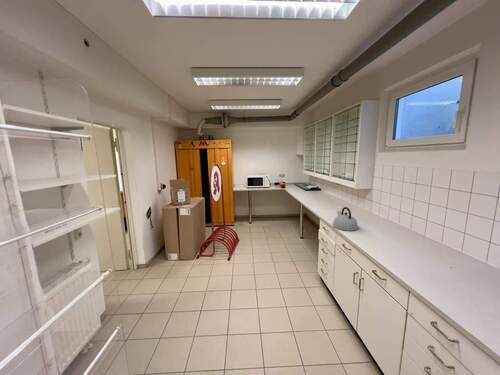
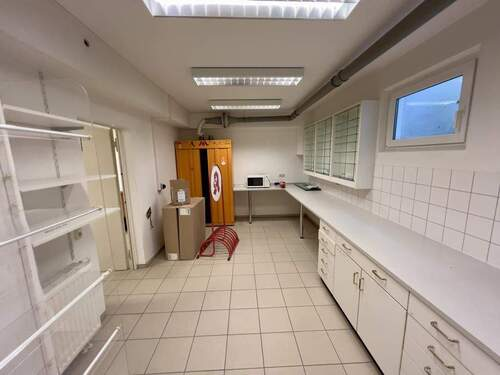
- kettle [332,206,359,232]
